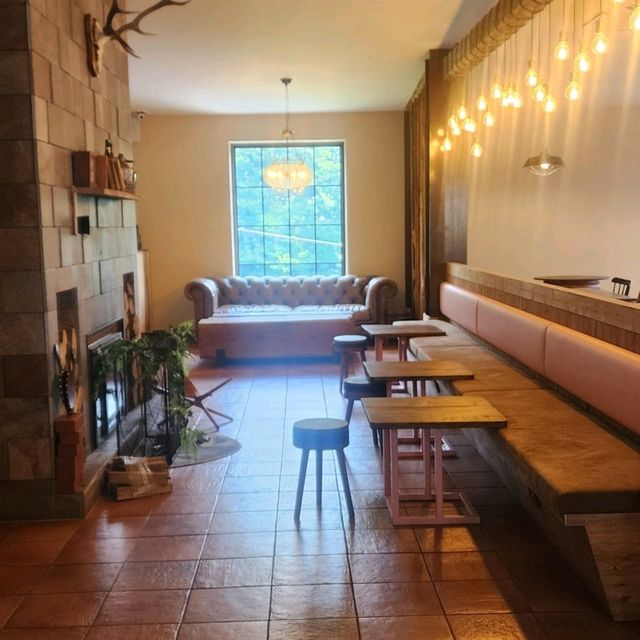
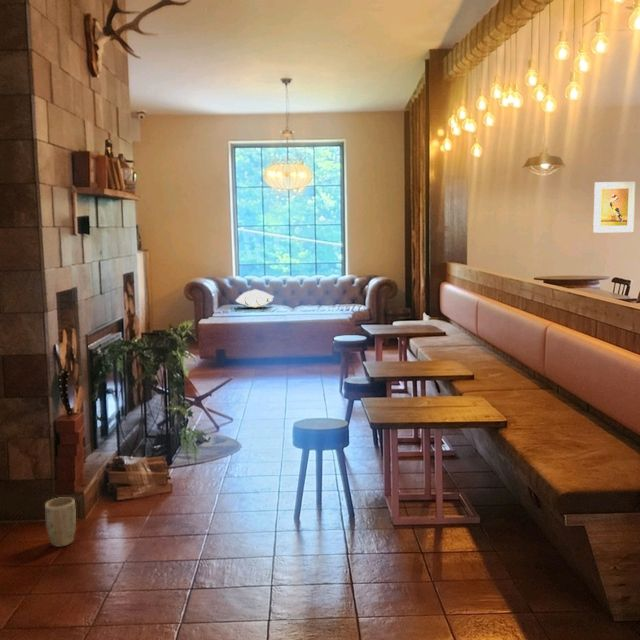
+ plant pot [44,496,77,548]
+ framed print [592,181,636,234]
+ decorative pillow [234,288,275,309]
